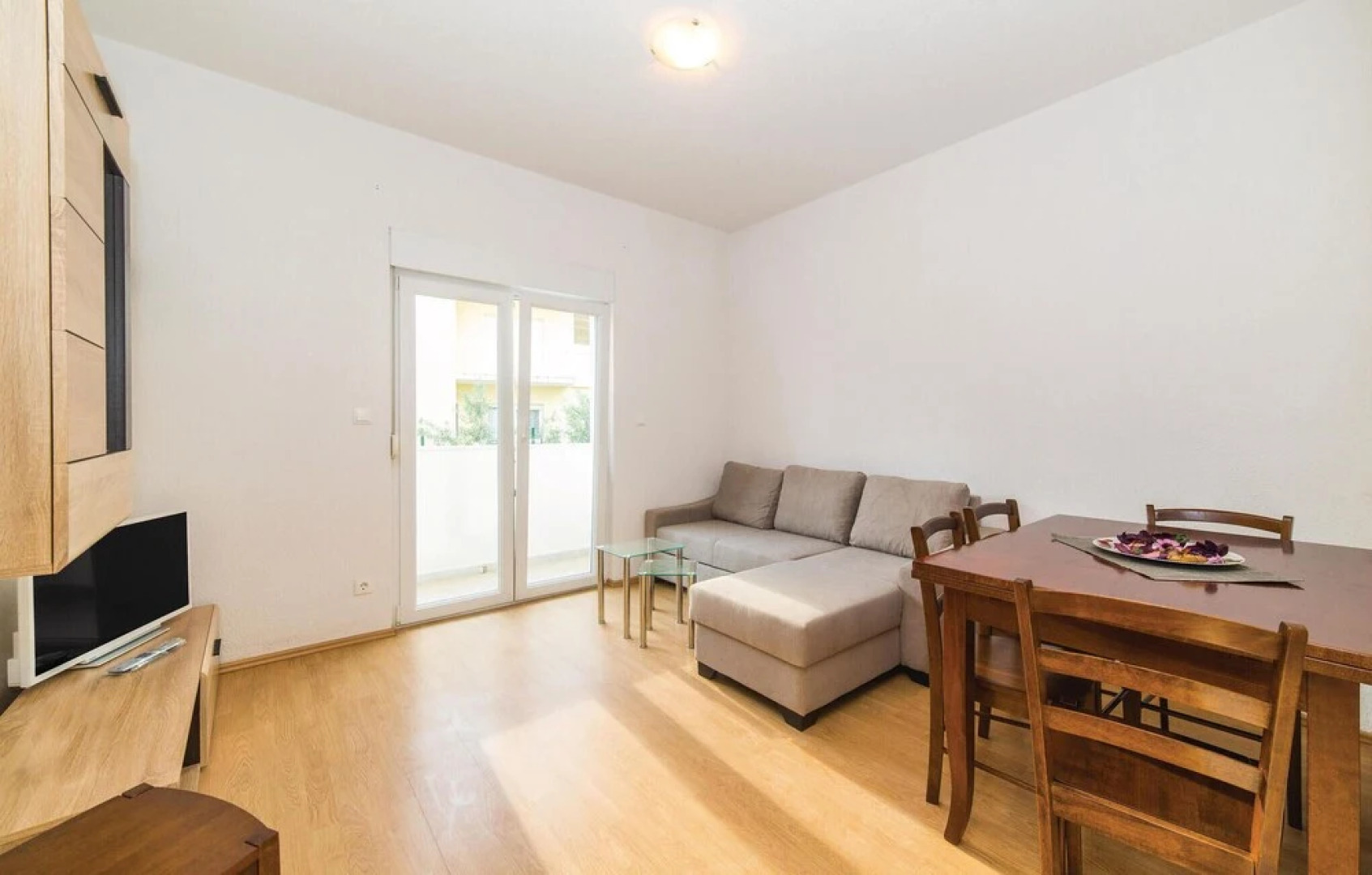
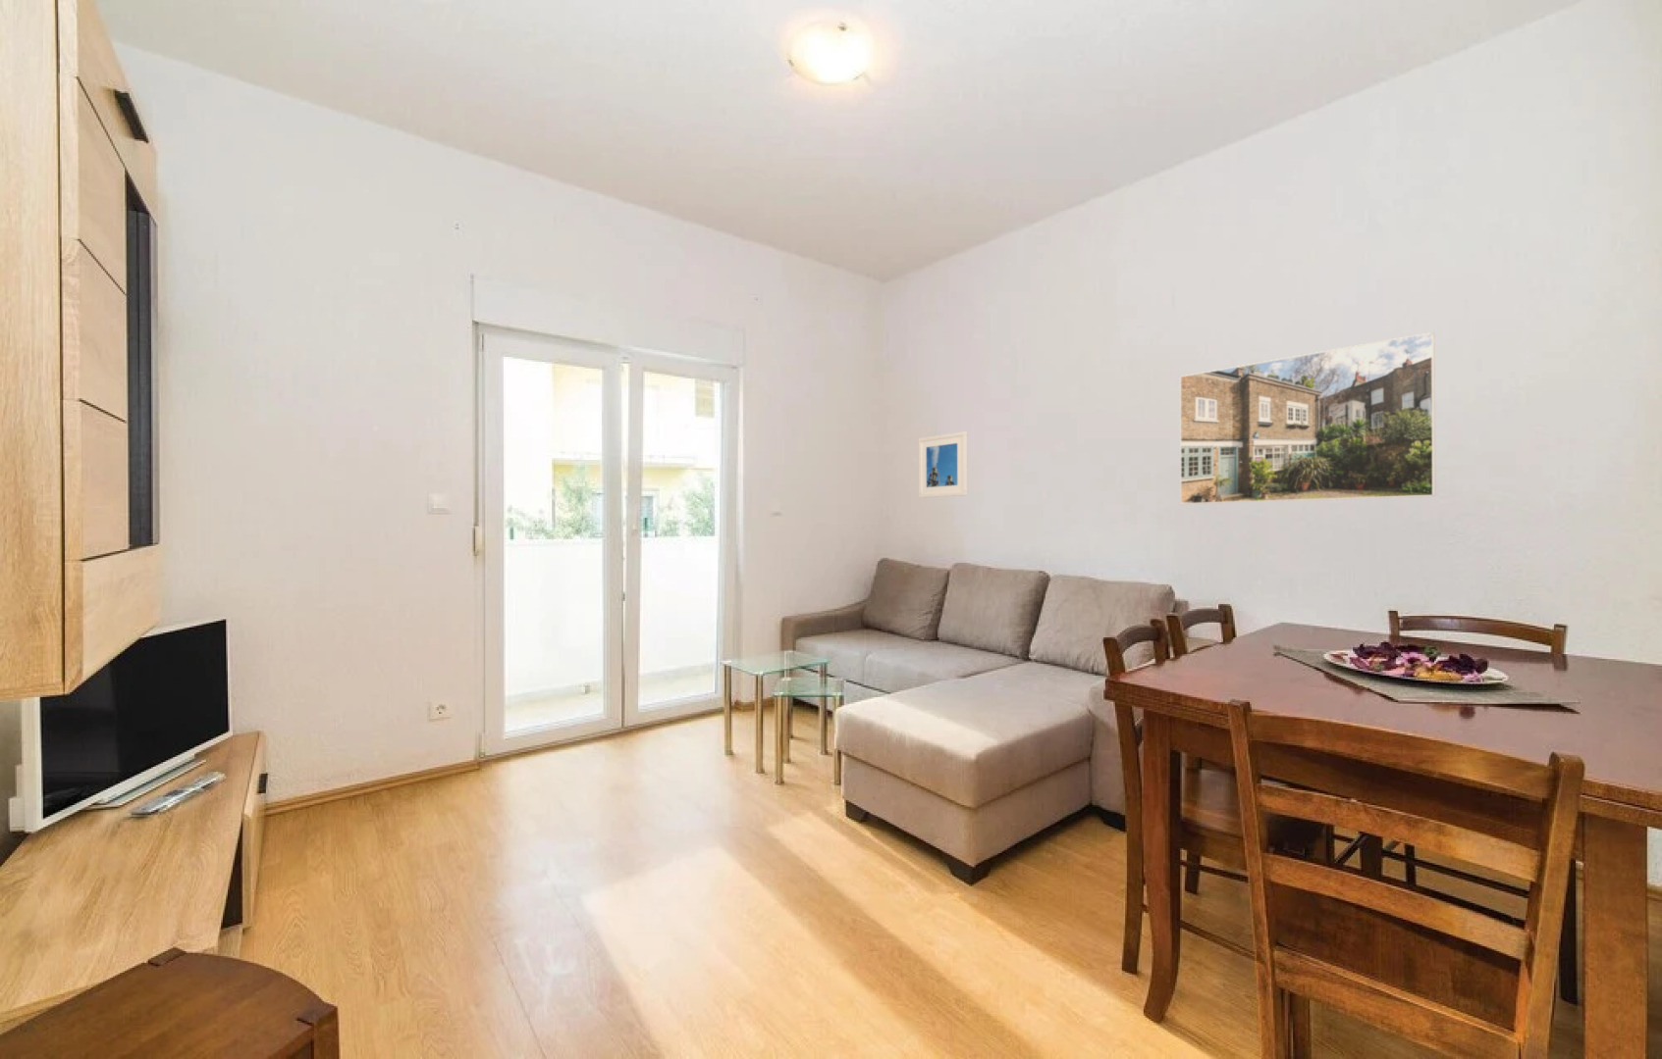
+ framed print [1179,332,1437,505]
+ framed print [918,431,968,499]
